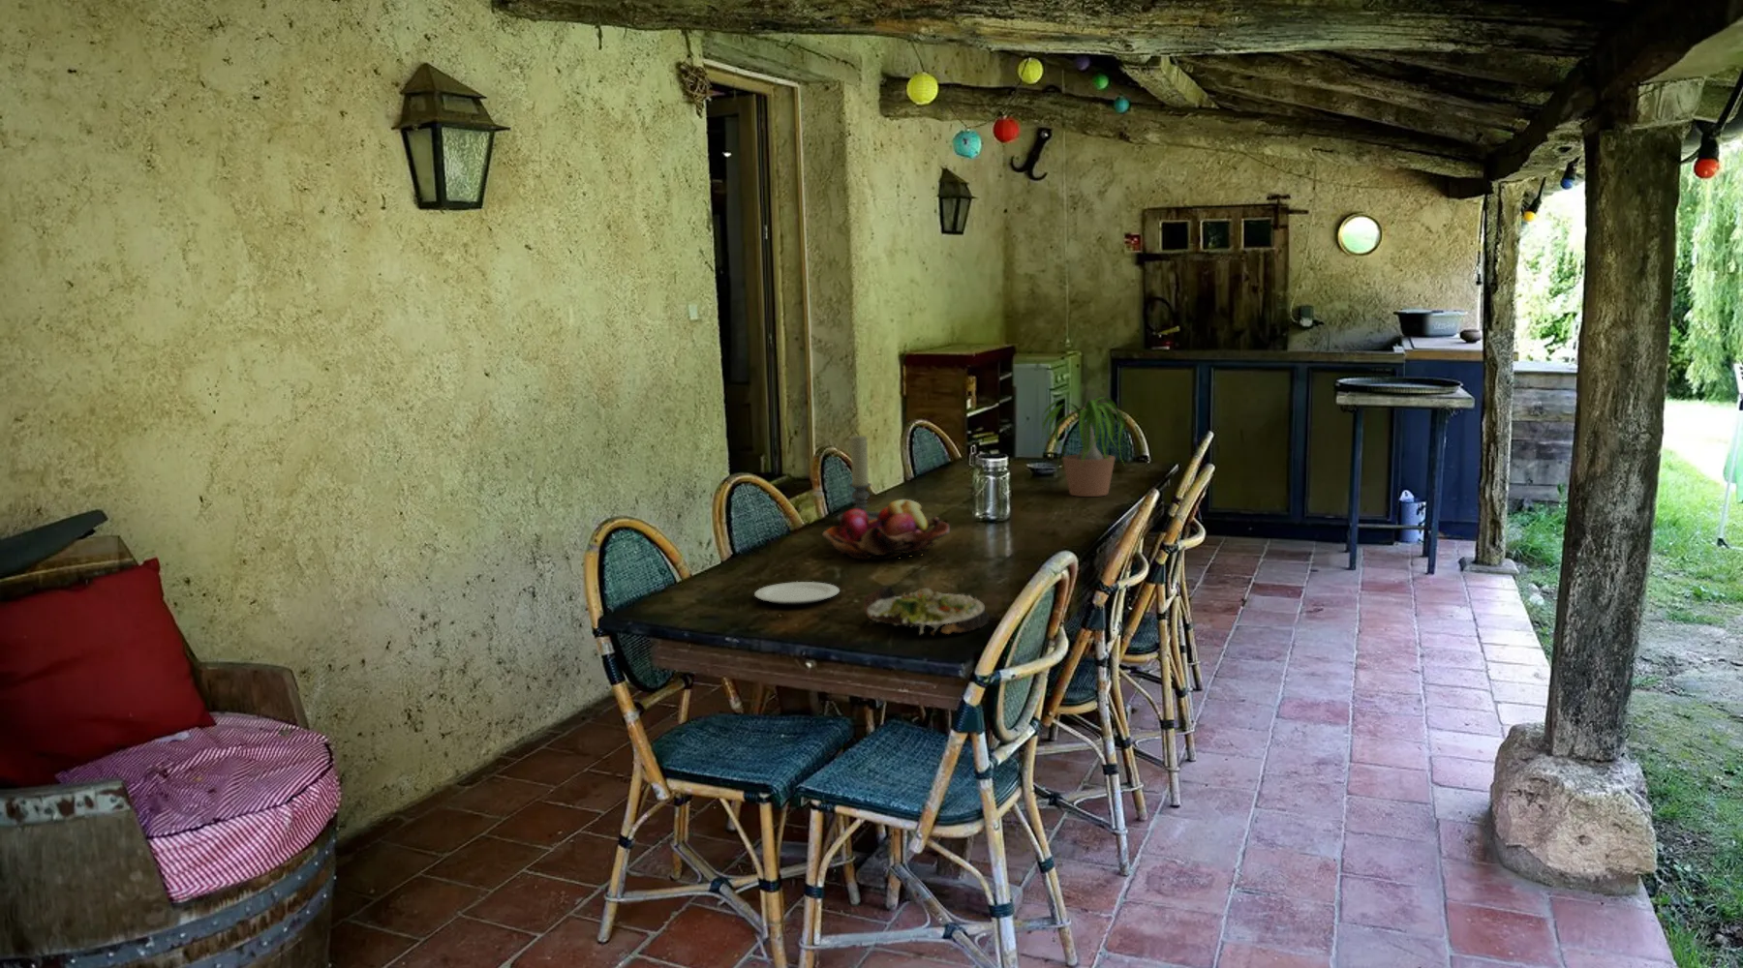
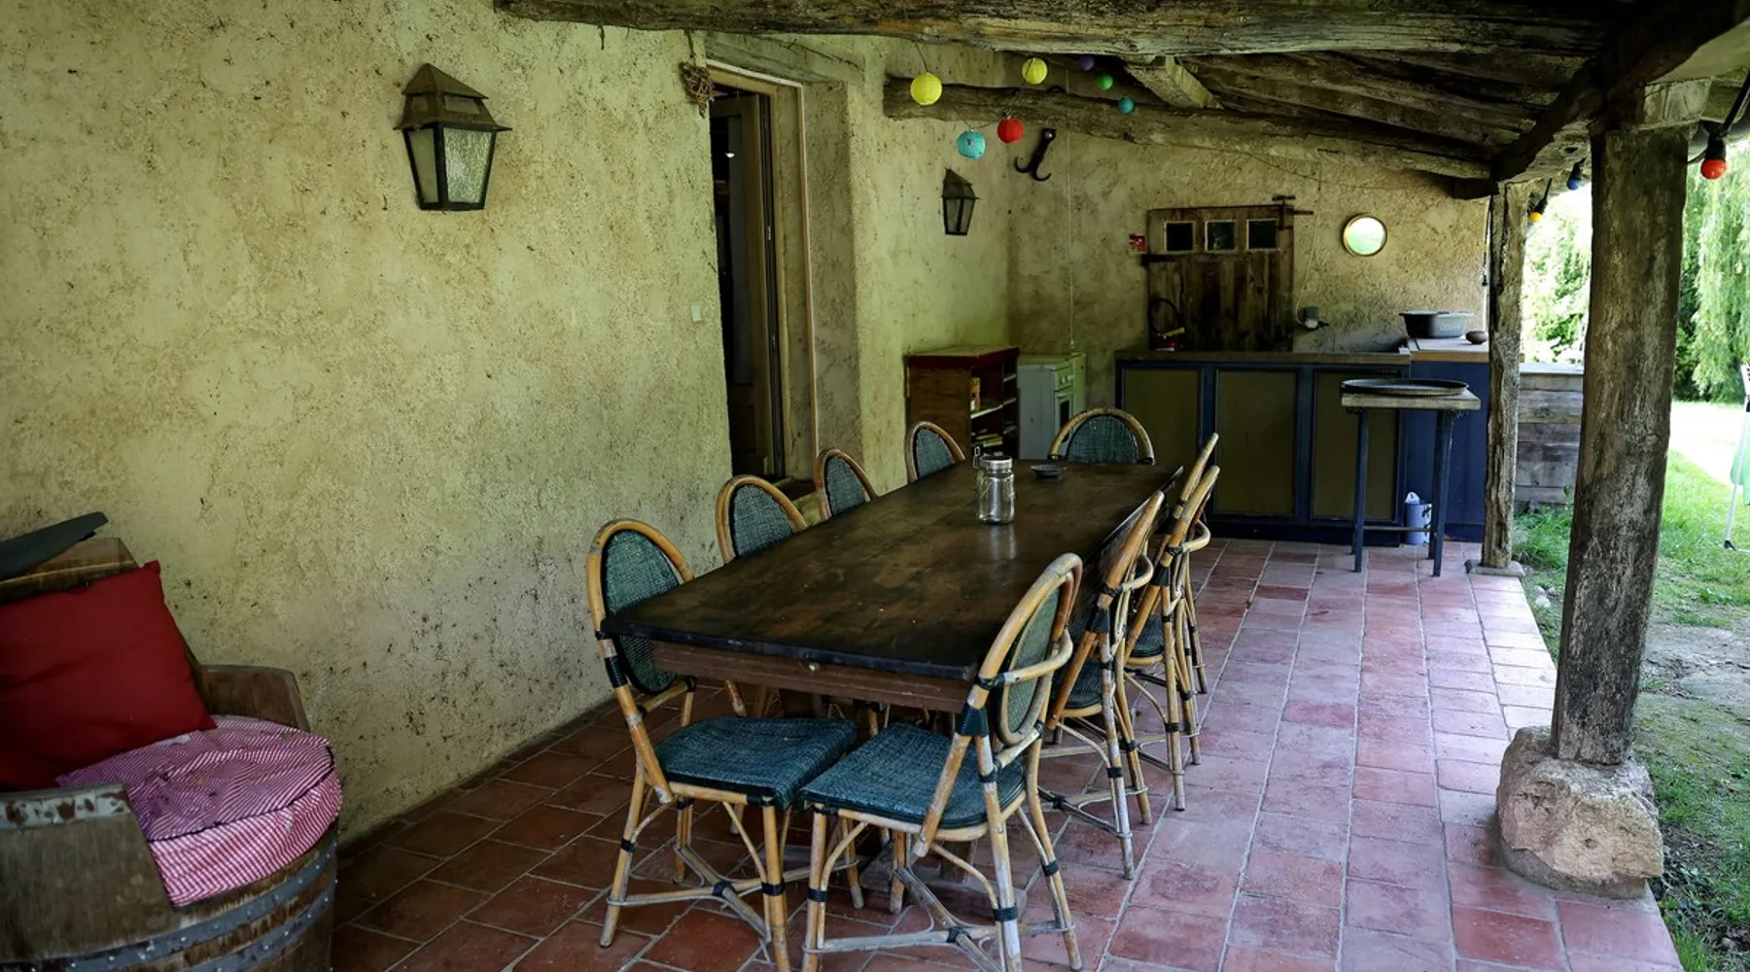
- fruit basket [823,498,951,560]
- candle holder [837,435,880,522]
- potted plant [1029,396,1133,497]
- salad plate [863,584,991,637]
- plate [753,581,841,606]
